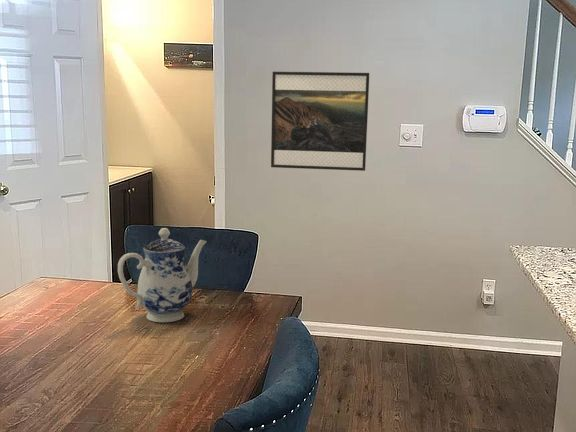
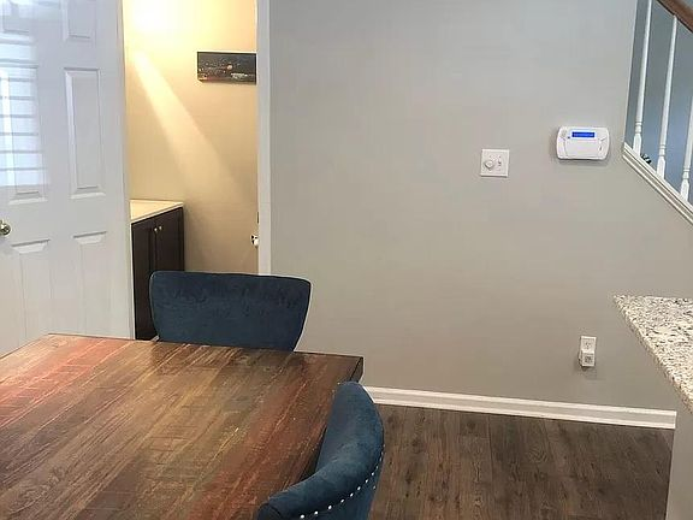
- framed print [270,71,370,172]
- teapot [117,227,207,323]
